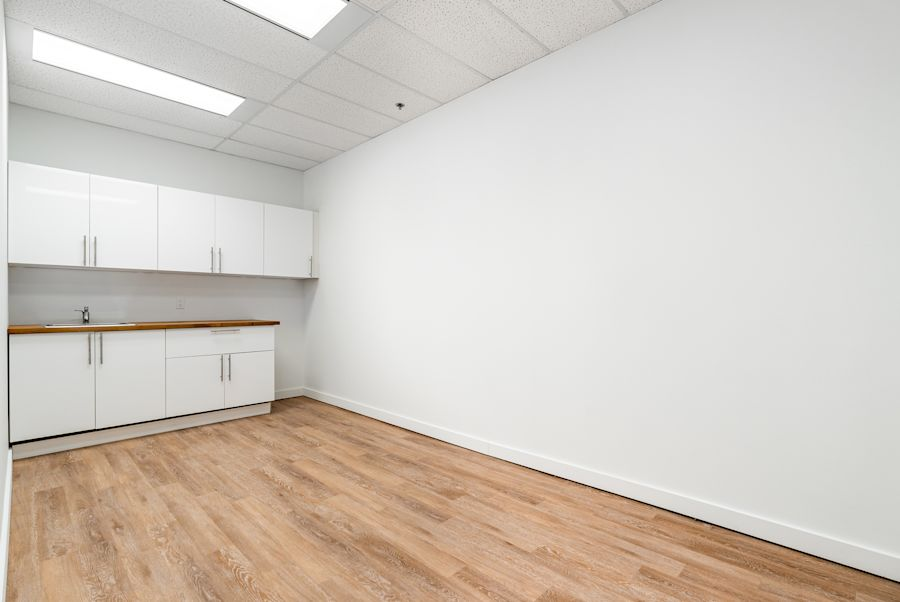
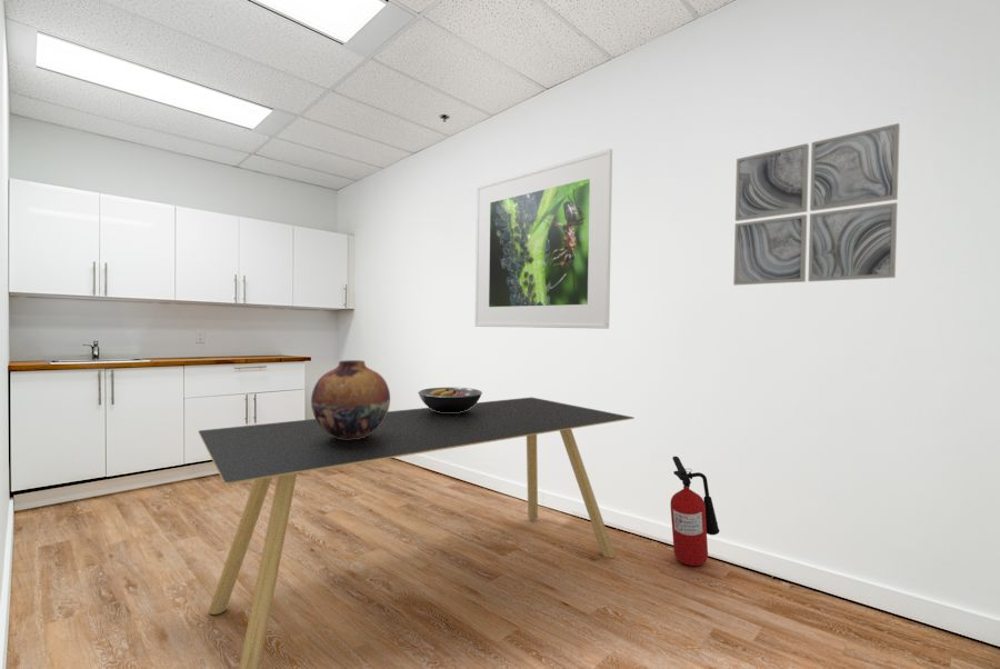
+ dining table [198,397,636,669]
+ wall art [732,122,901,287]
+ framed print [473,148,613,330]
+ fire extinguisher [669,456,720,567]
+ fruit bowl [417,387,483,412]
+ vase [310,359,391,440]
